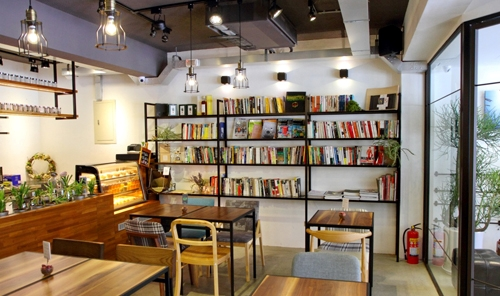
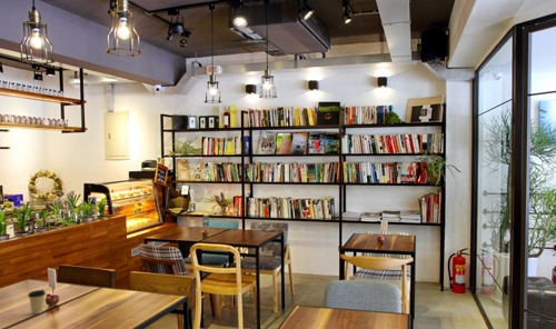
+ coffee cup [27,289,47,315]
